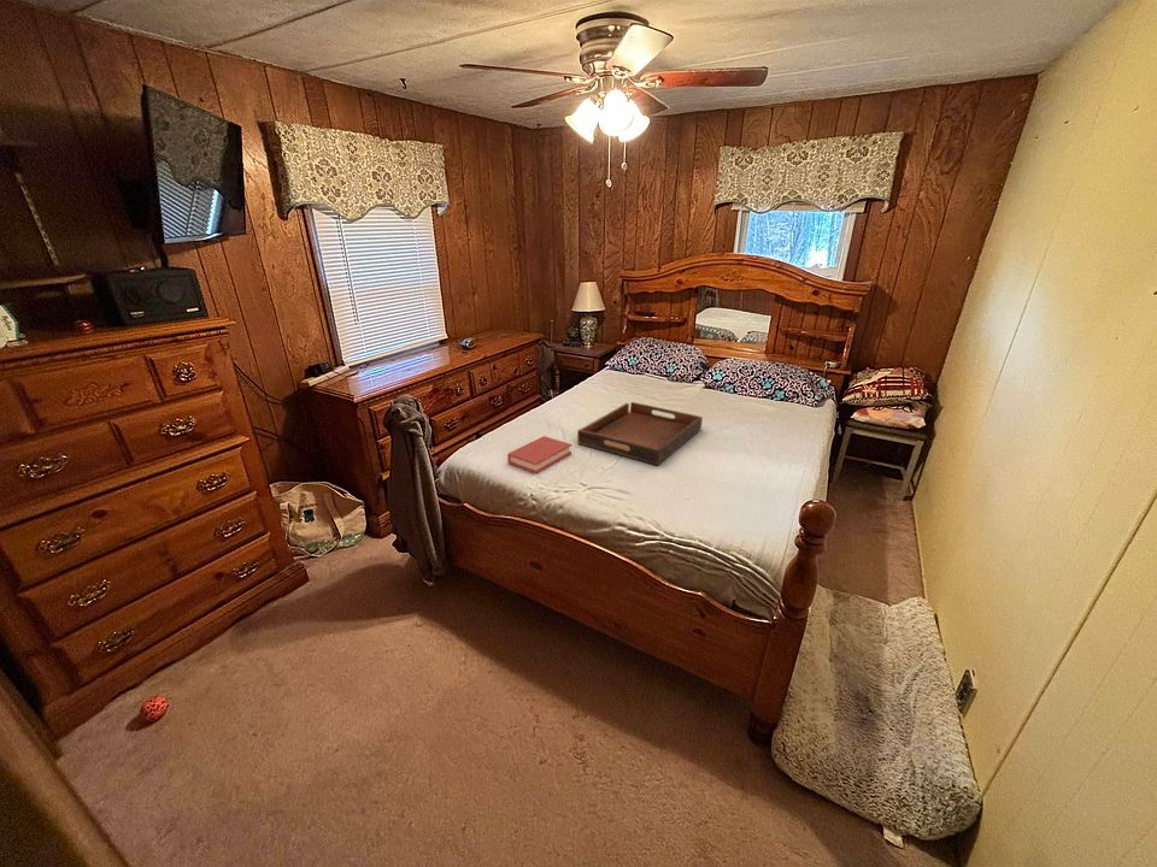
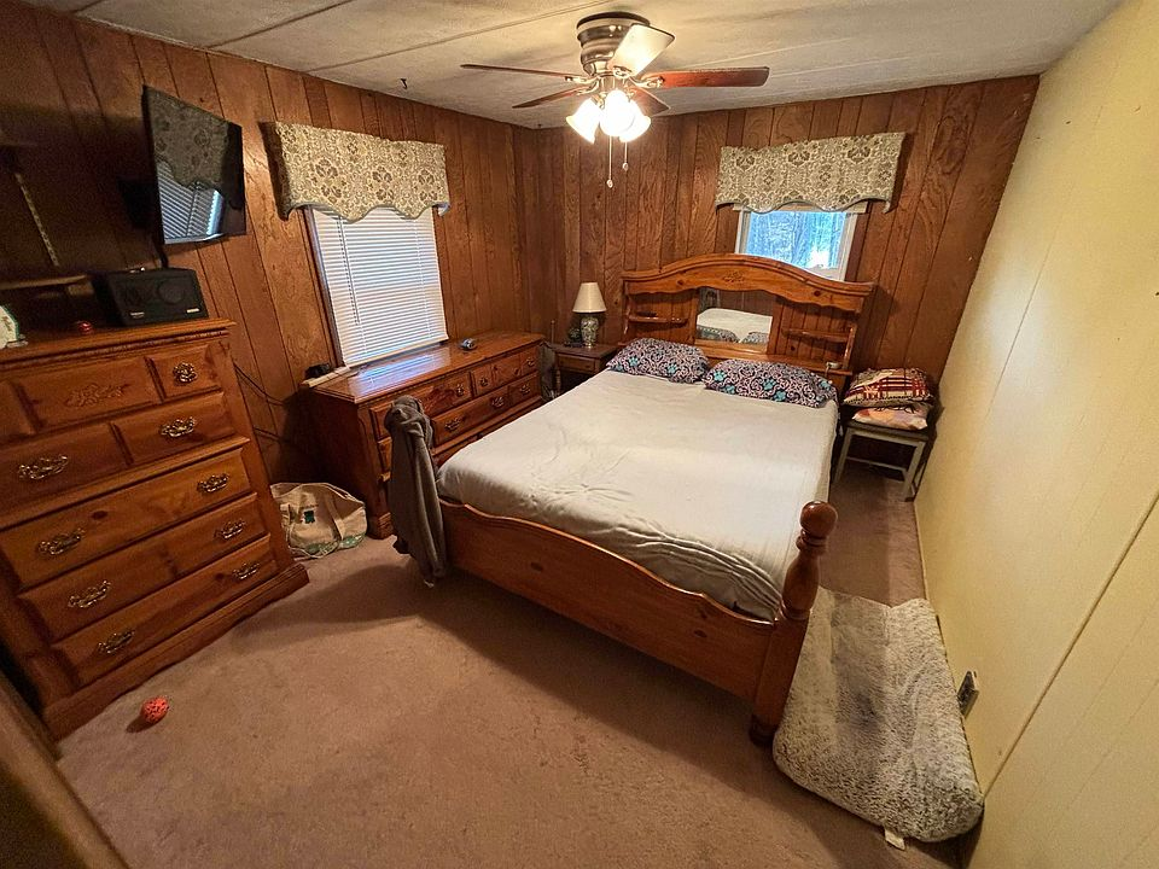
- serving tray [576,401,704,466]
- book [506,435,572,474]
